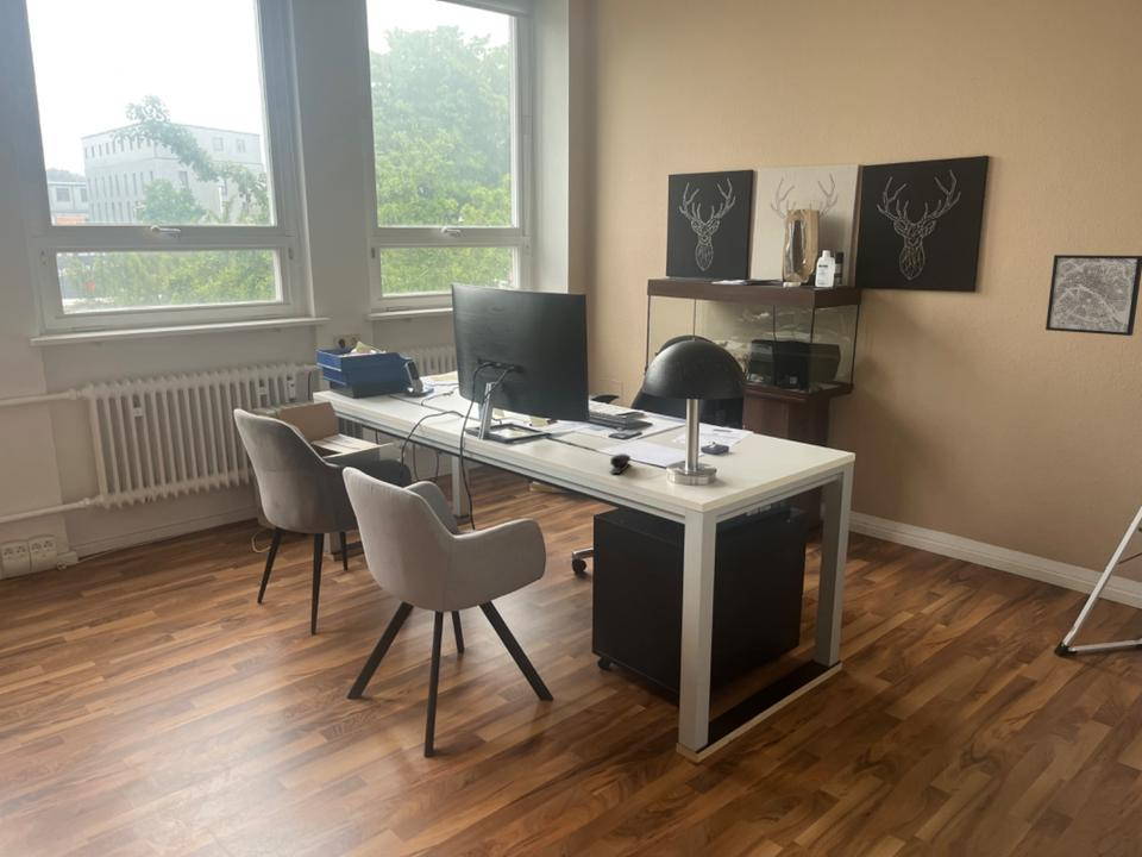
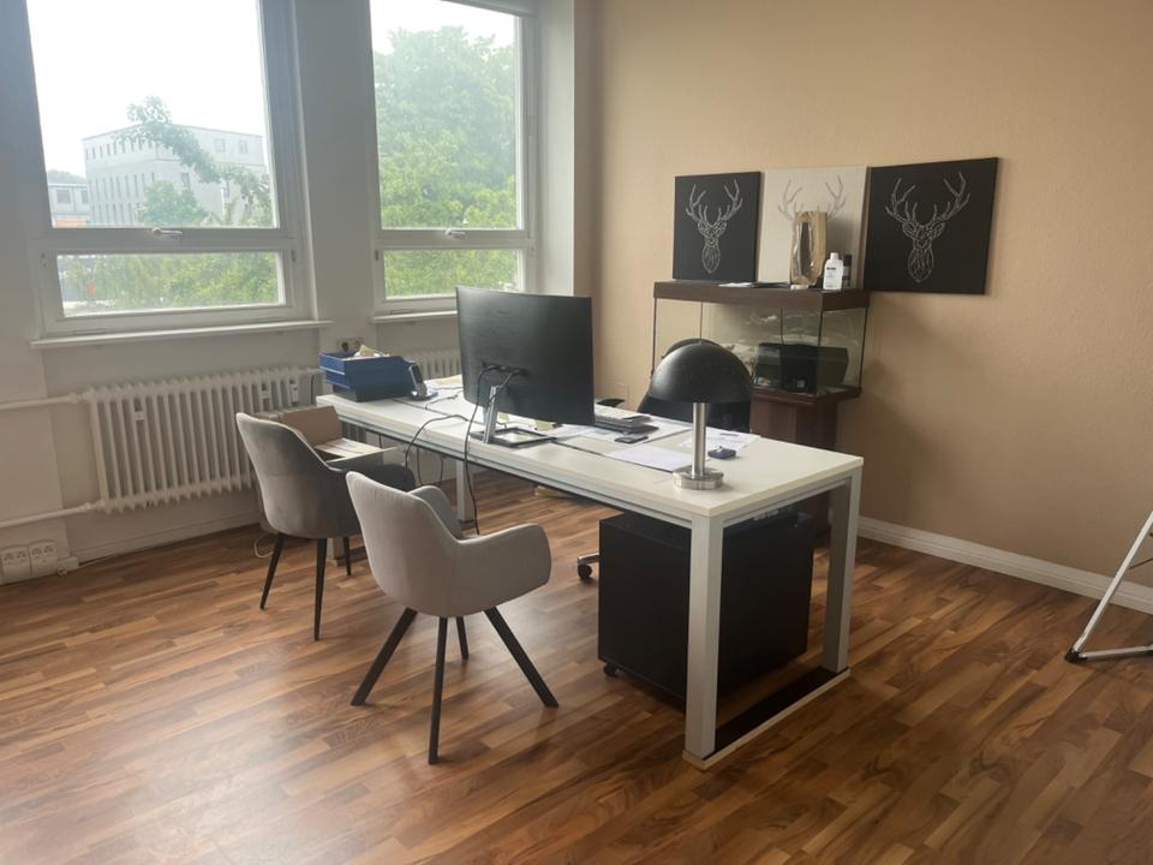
- stapler [608,452,632,475]
- wall art [1044,254,1142,337]
